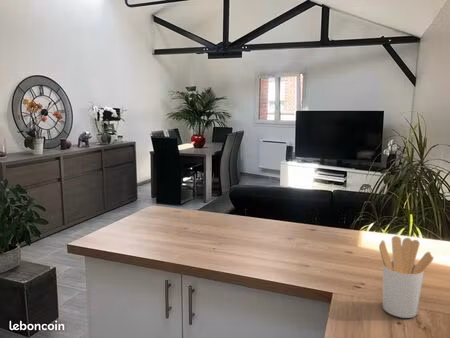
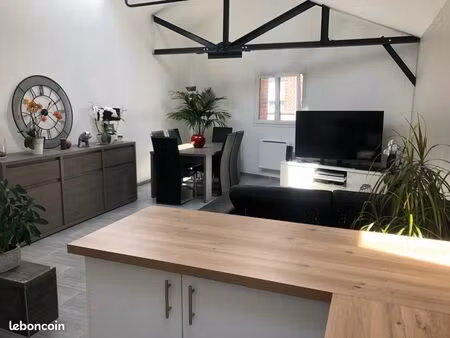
- utensil holder [378,235,434,319]
